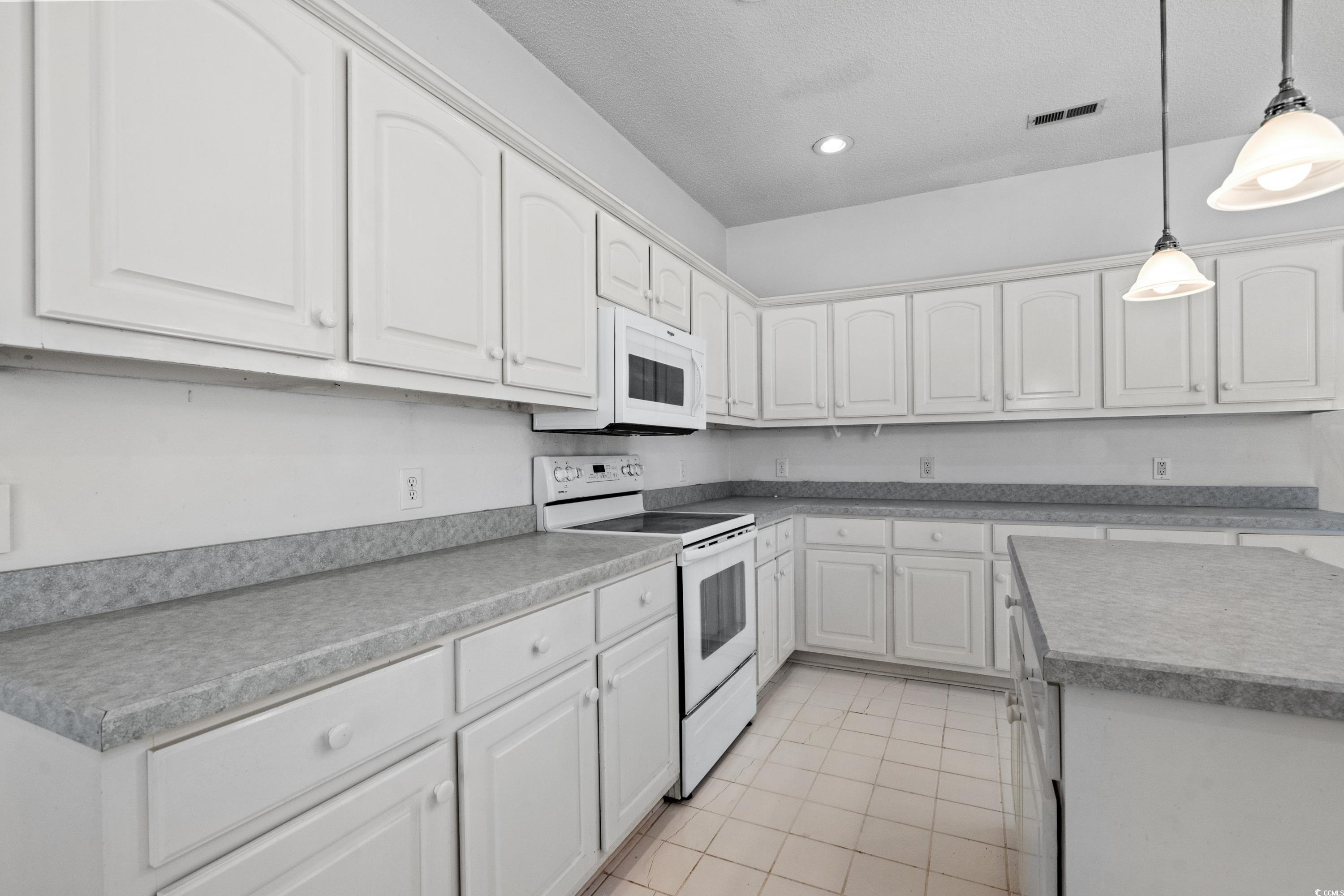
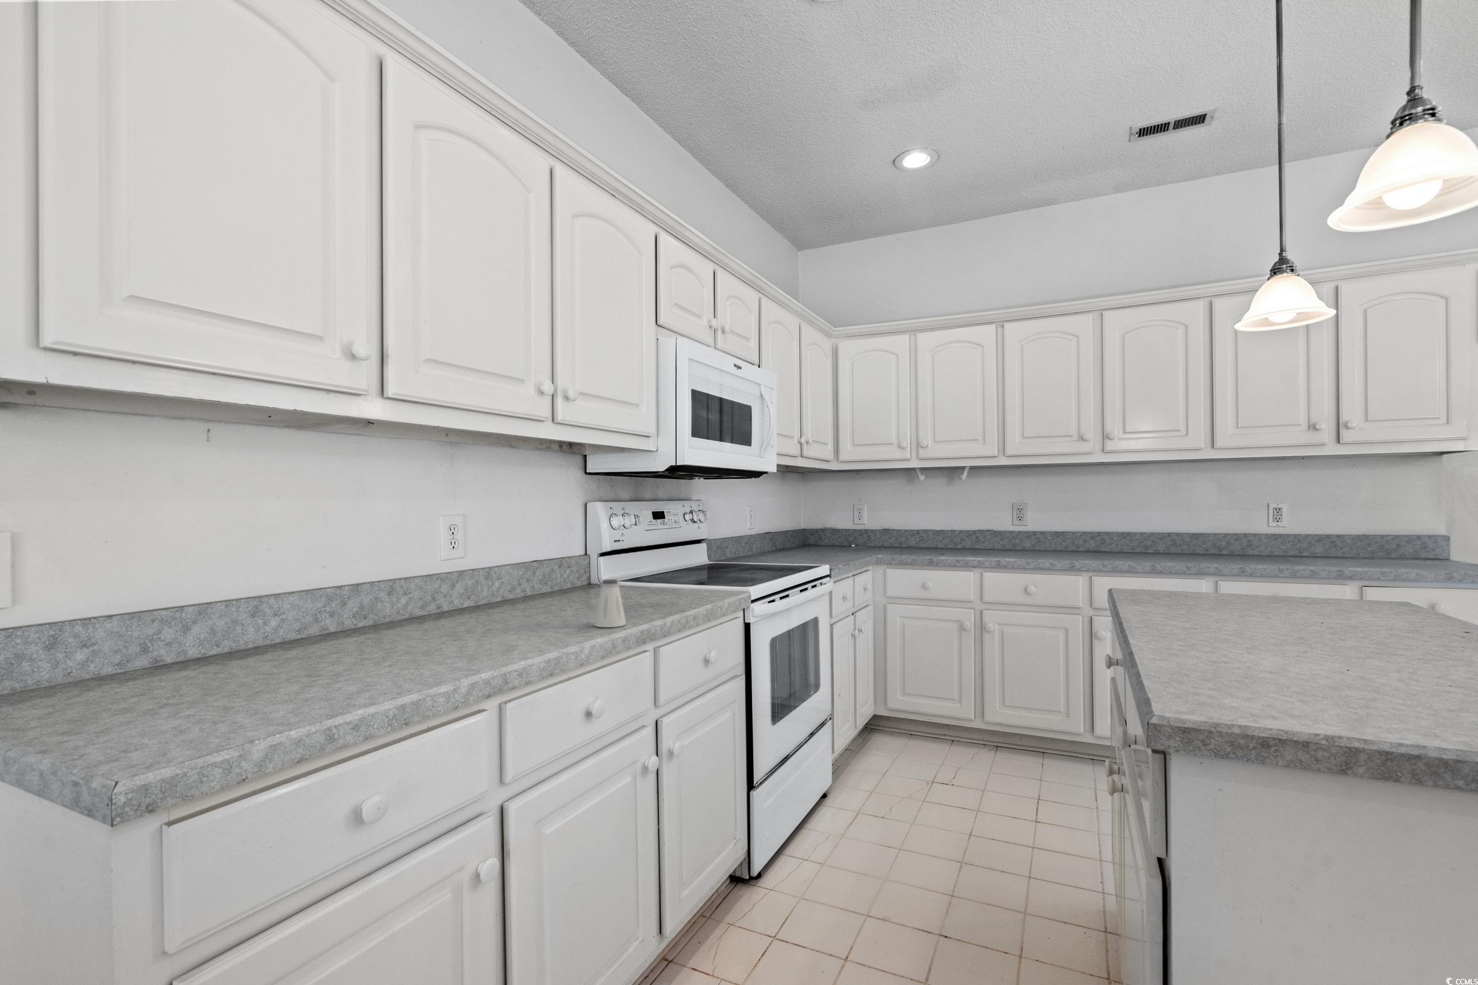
+ saltshaker [594,578,627,628]
